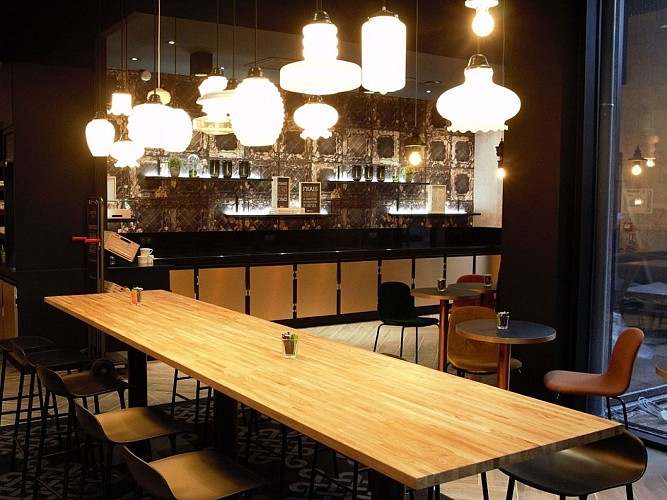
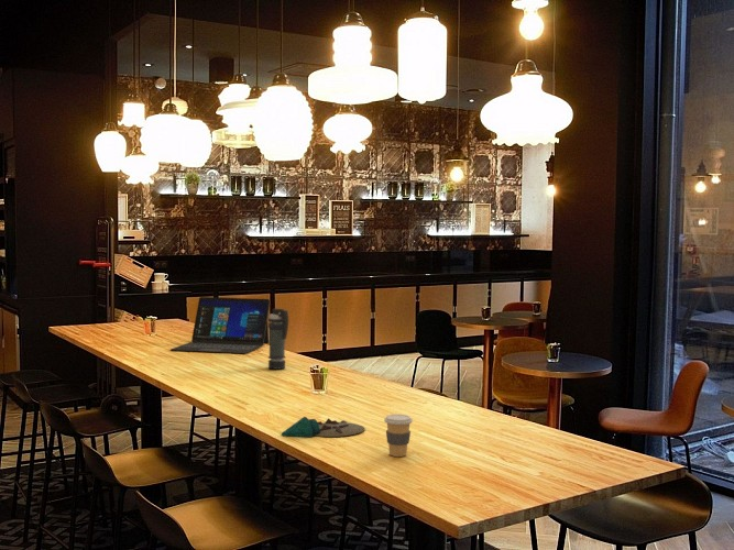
+ laptop [169,296,272,355]
+ coffee cup [383,414,414,458]
+ smoke grenade [267,308,289,371]
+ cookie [281,416,365,438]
